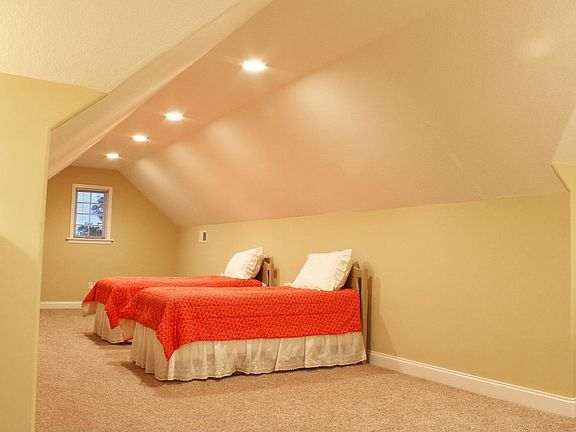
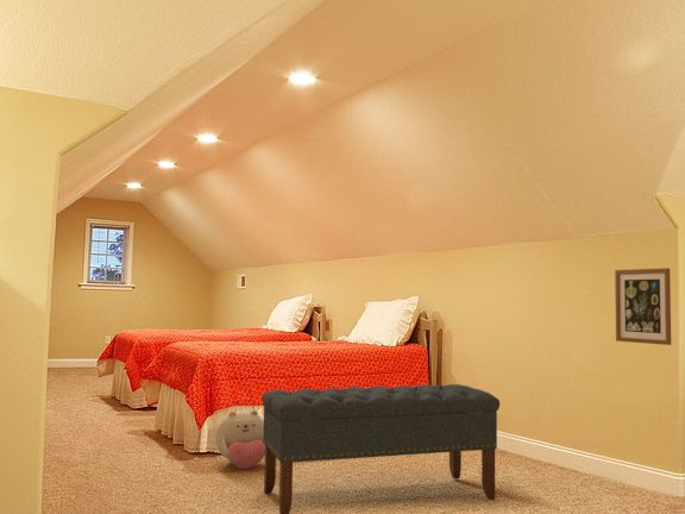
+ plush toy [214,409,265,471]
+ bench [260,383,501,514]
+ wall art [614,267,672,346]
